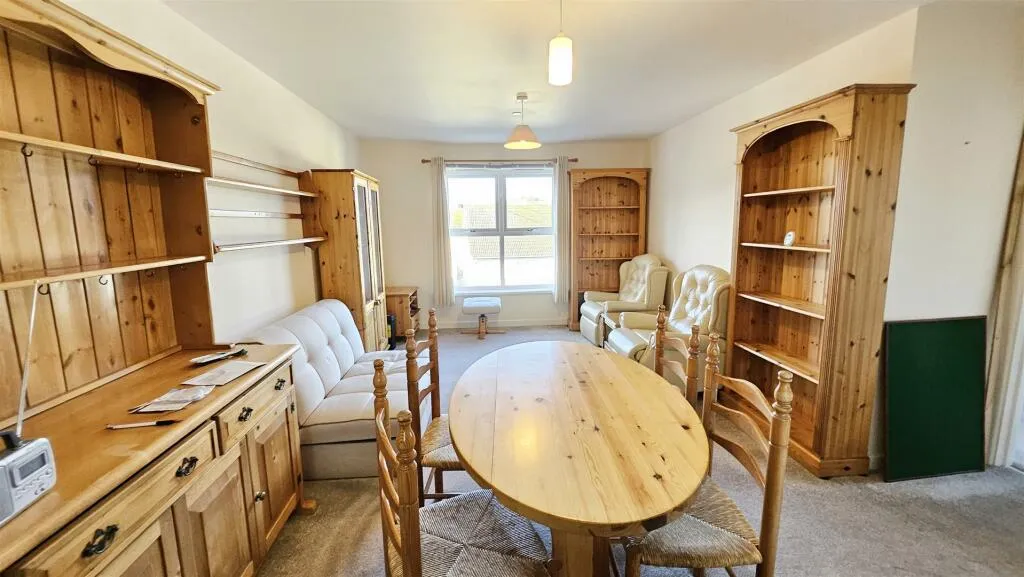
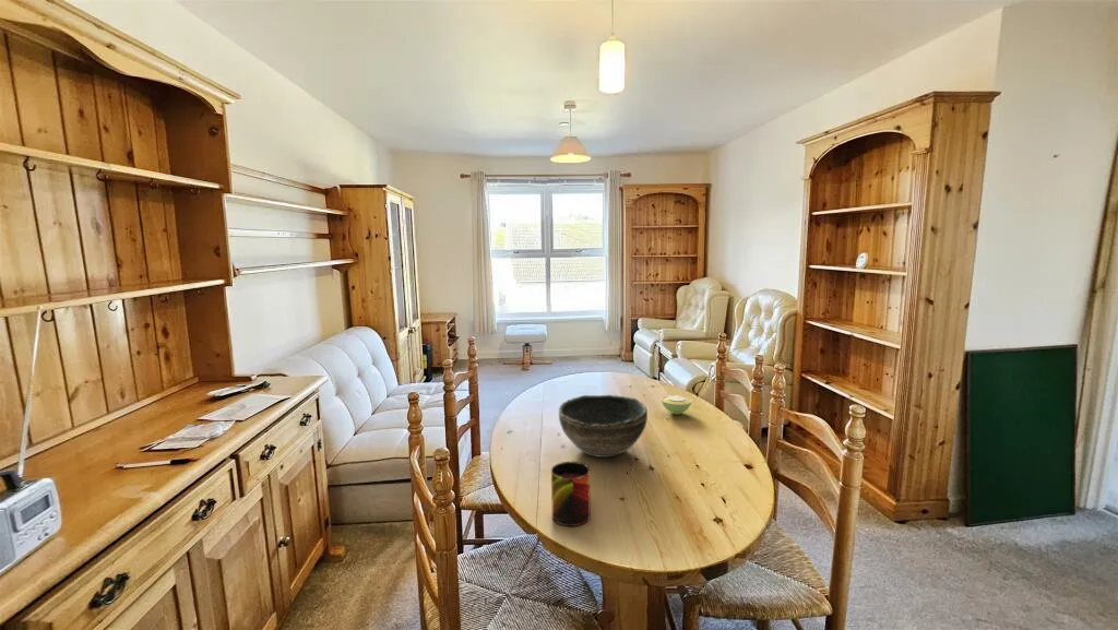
+ mug [550,461,592,527]
+ bowl [558,394,649,459]
+ sugar bowl [661,394,693,415]
